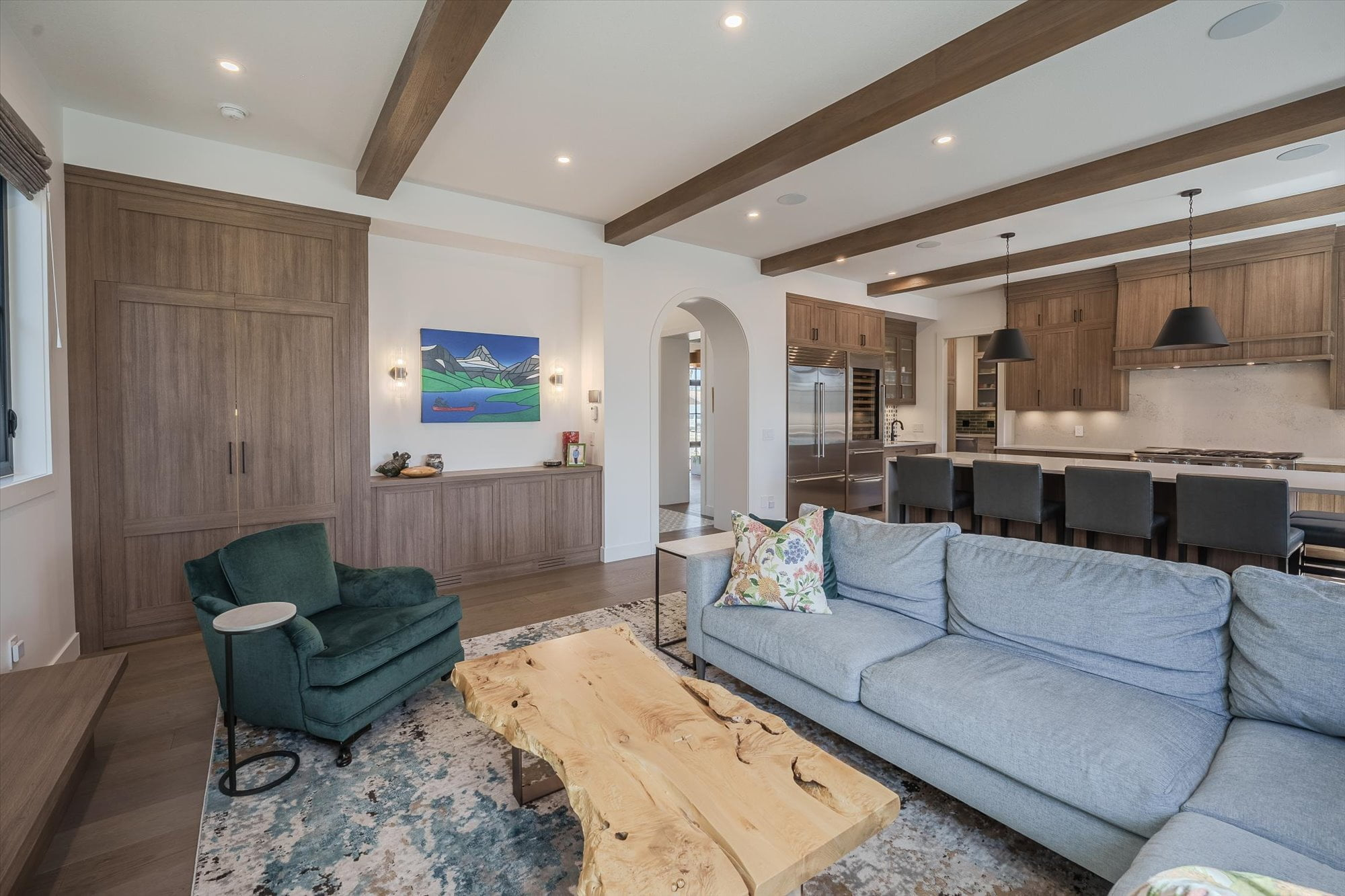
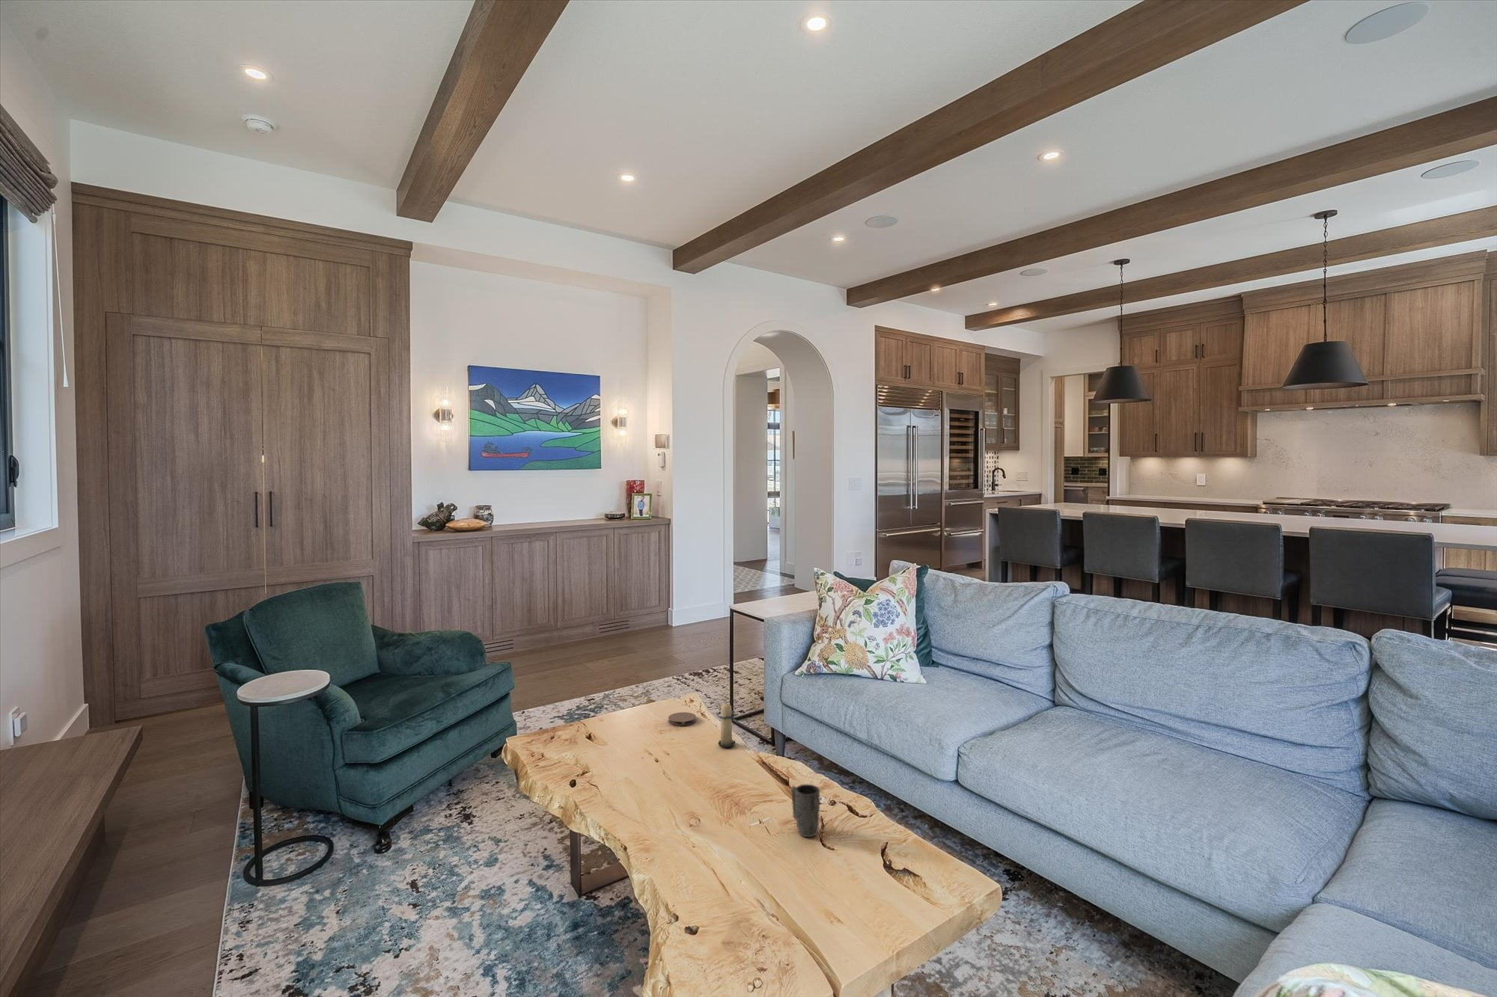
+ mug [790,783,821,838]
+ coaster [668,711,697,727]
+ candle [717,699,736,748]
